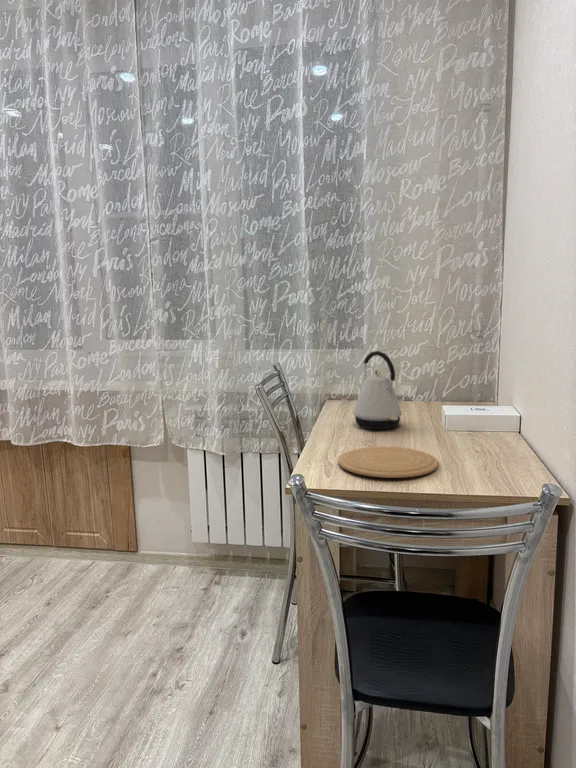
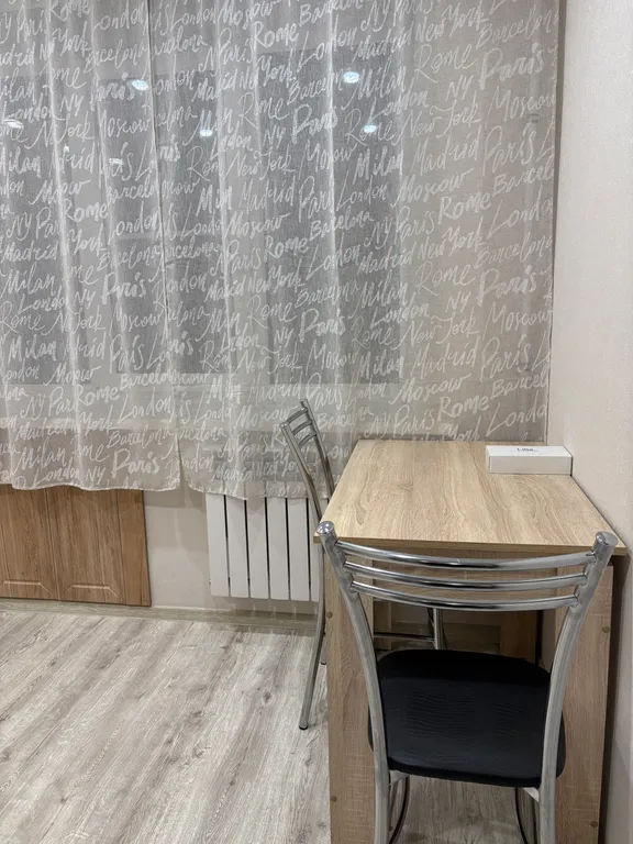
- kettle [353,350,403,430]
- plate [337,445,439,479]
